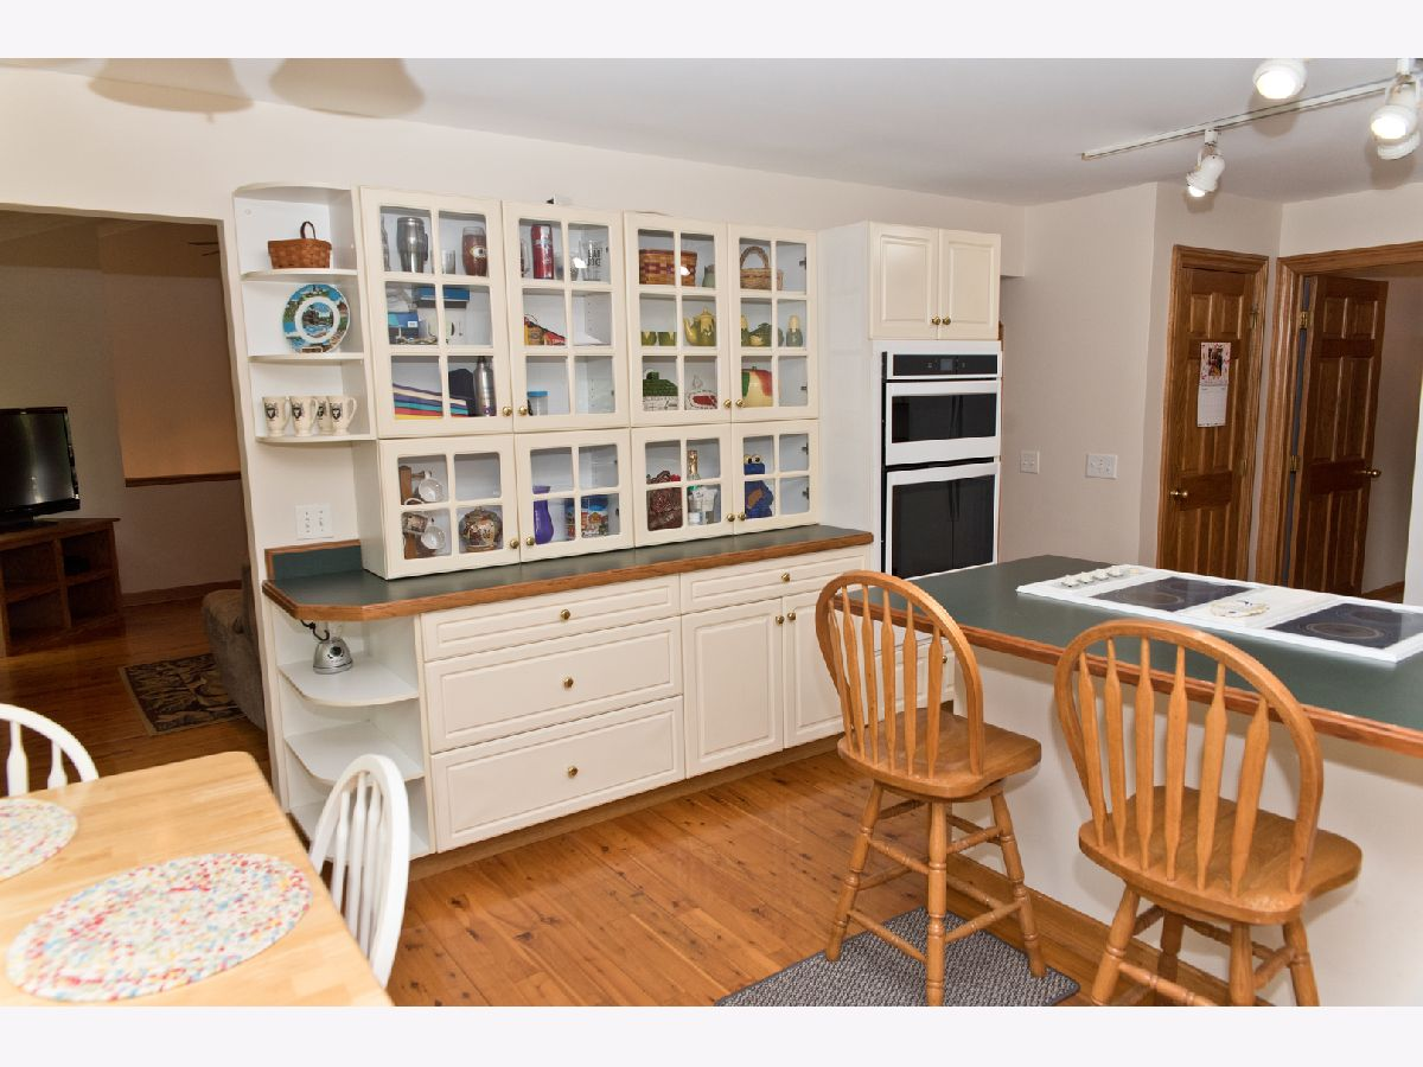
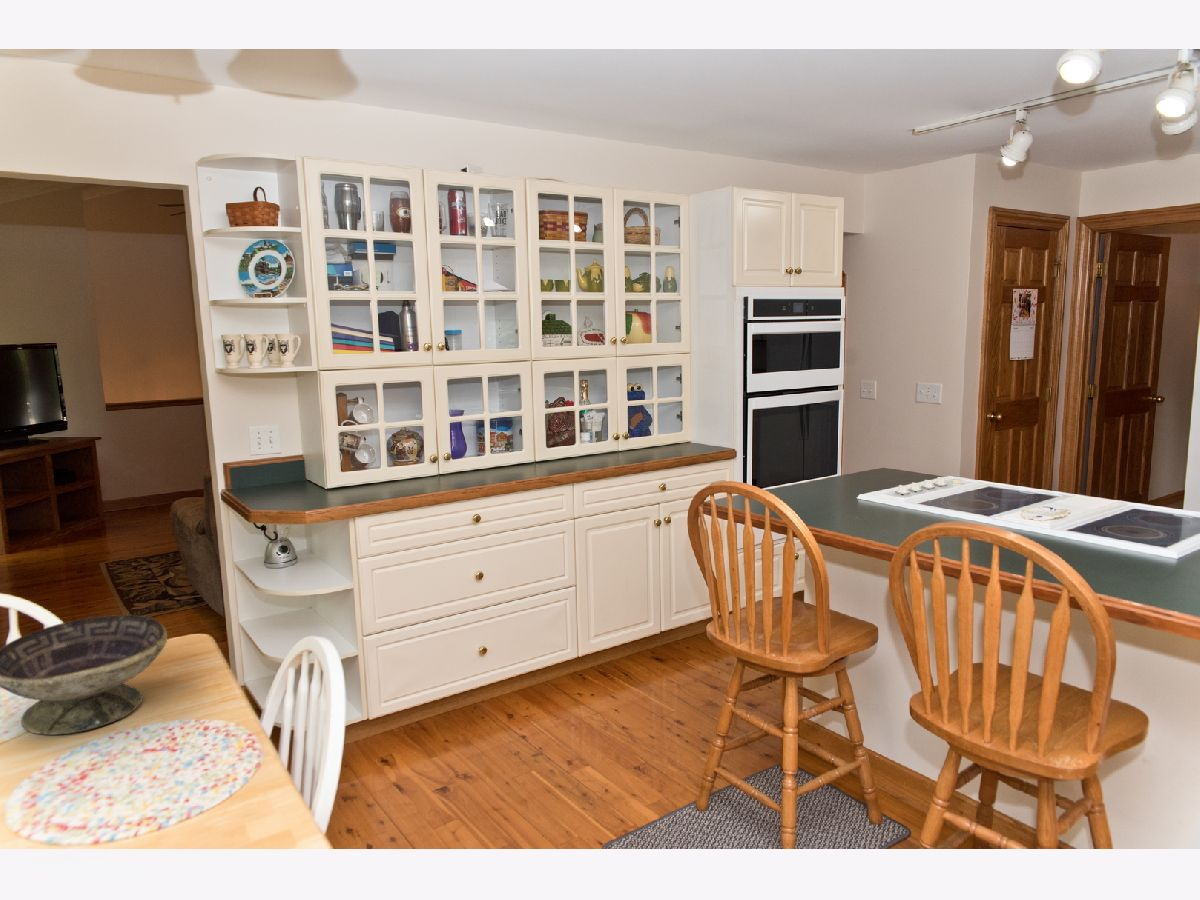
+ decorative bowl [0,614,168,736]
